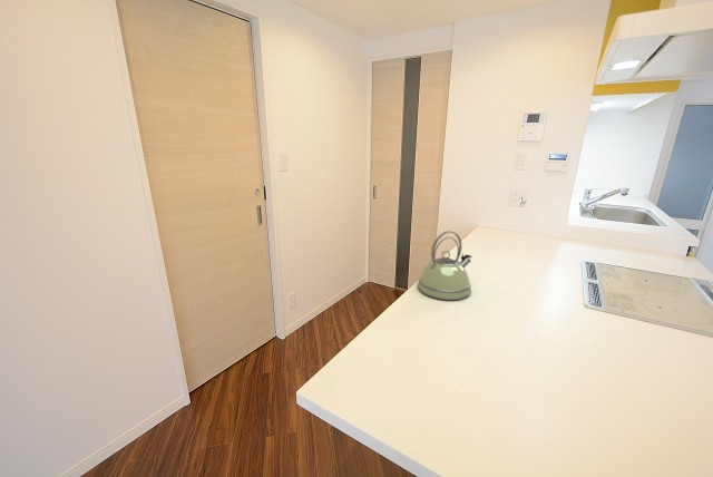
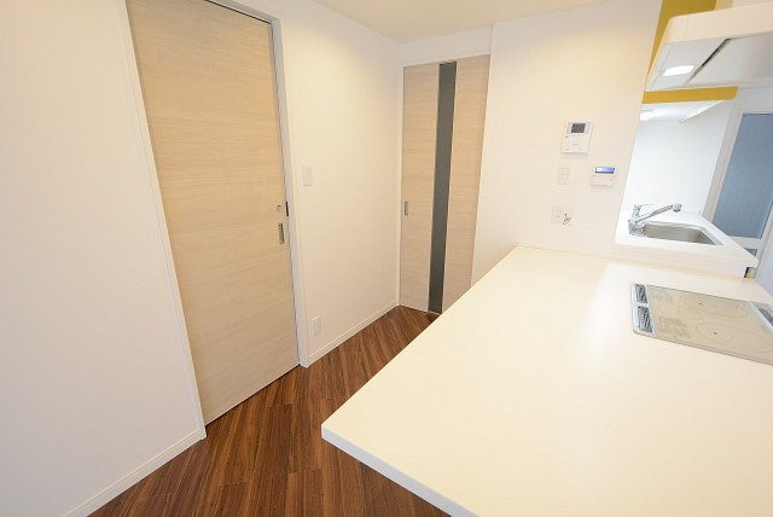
- kettle [416,230,472,301]
